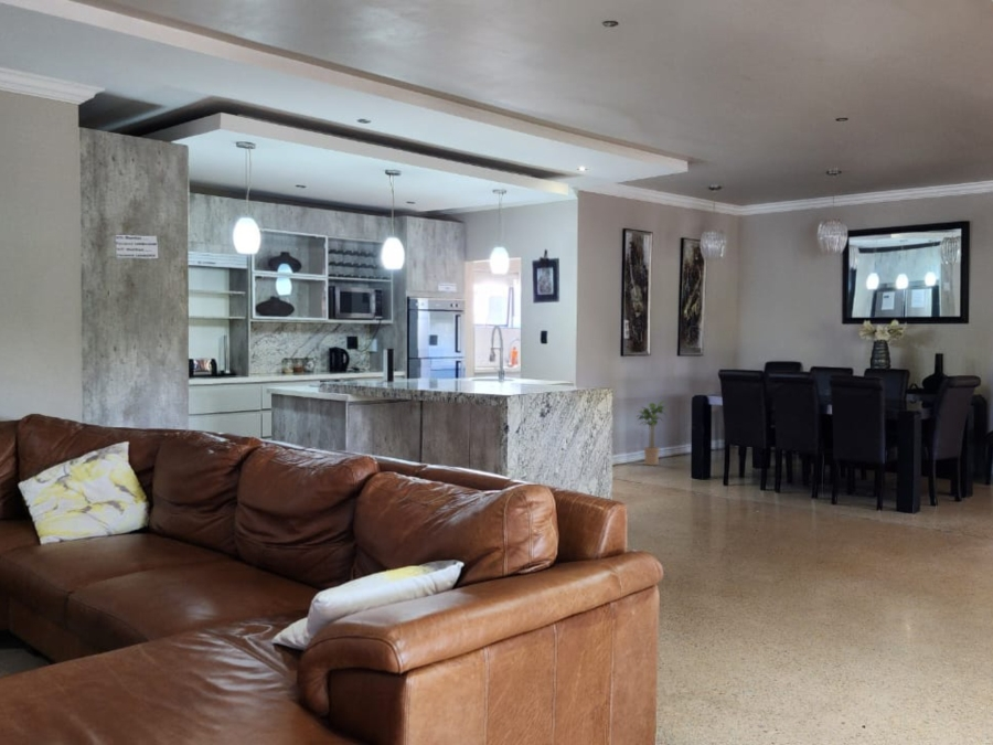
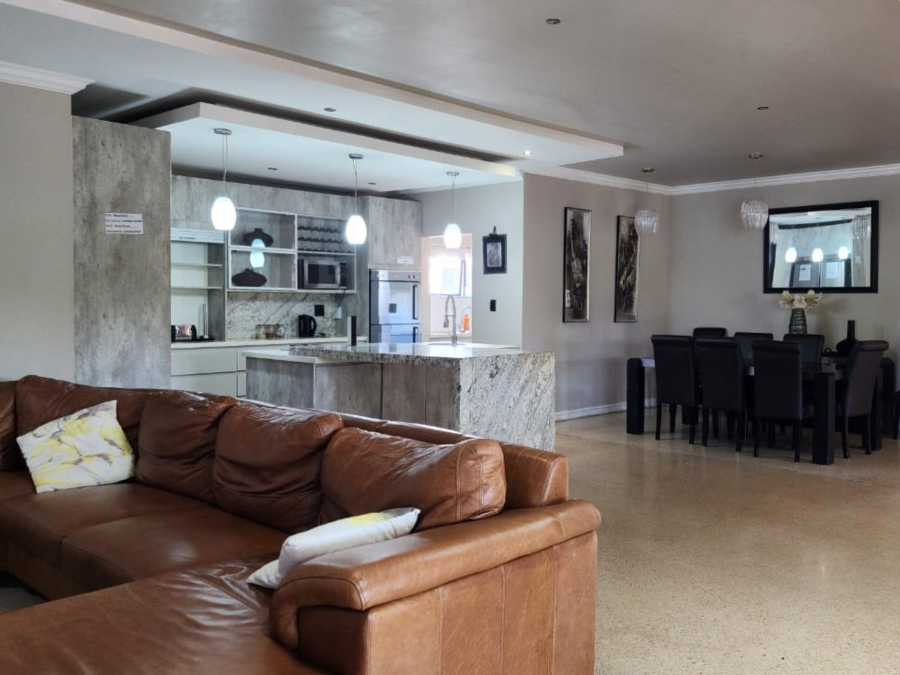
- potted plant [634,400,671,467]
